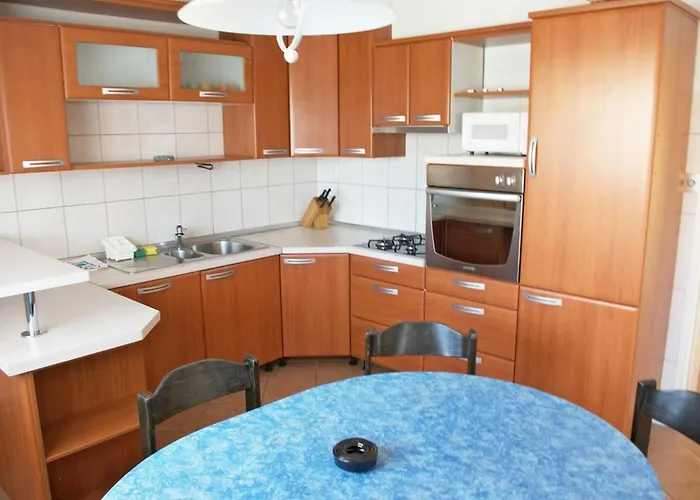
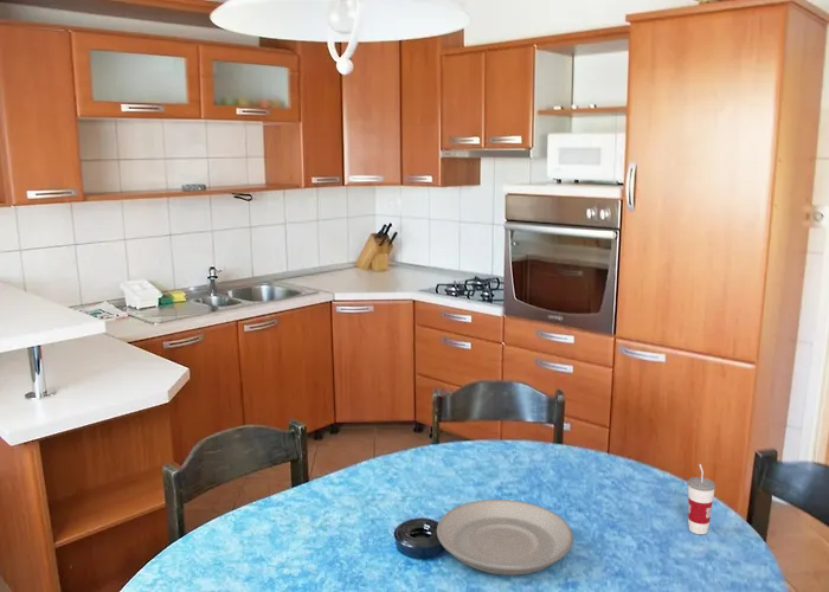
+ cup [687,463,716,535]
+ plate [436,498,574,577]
